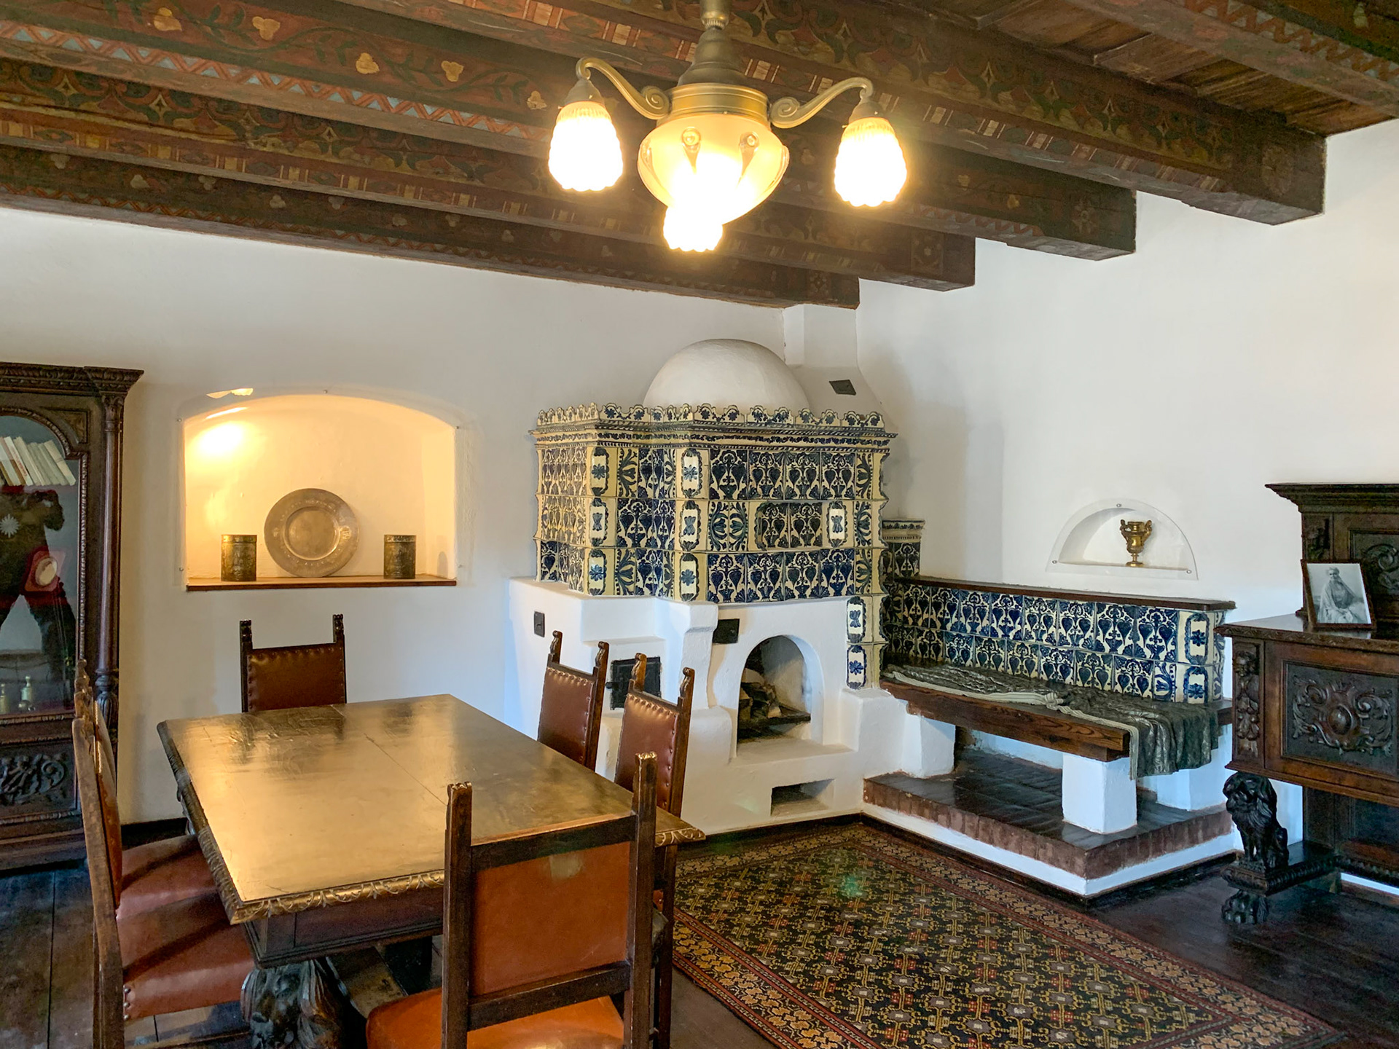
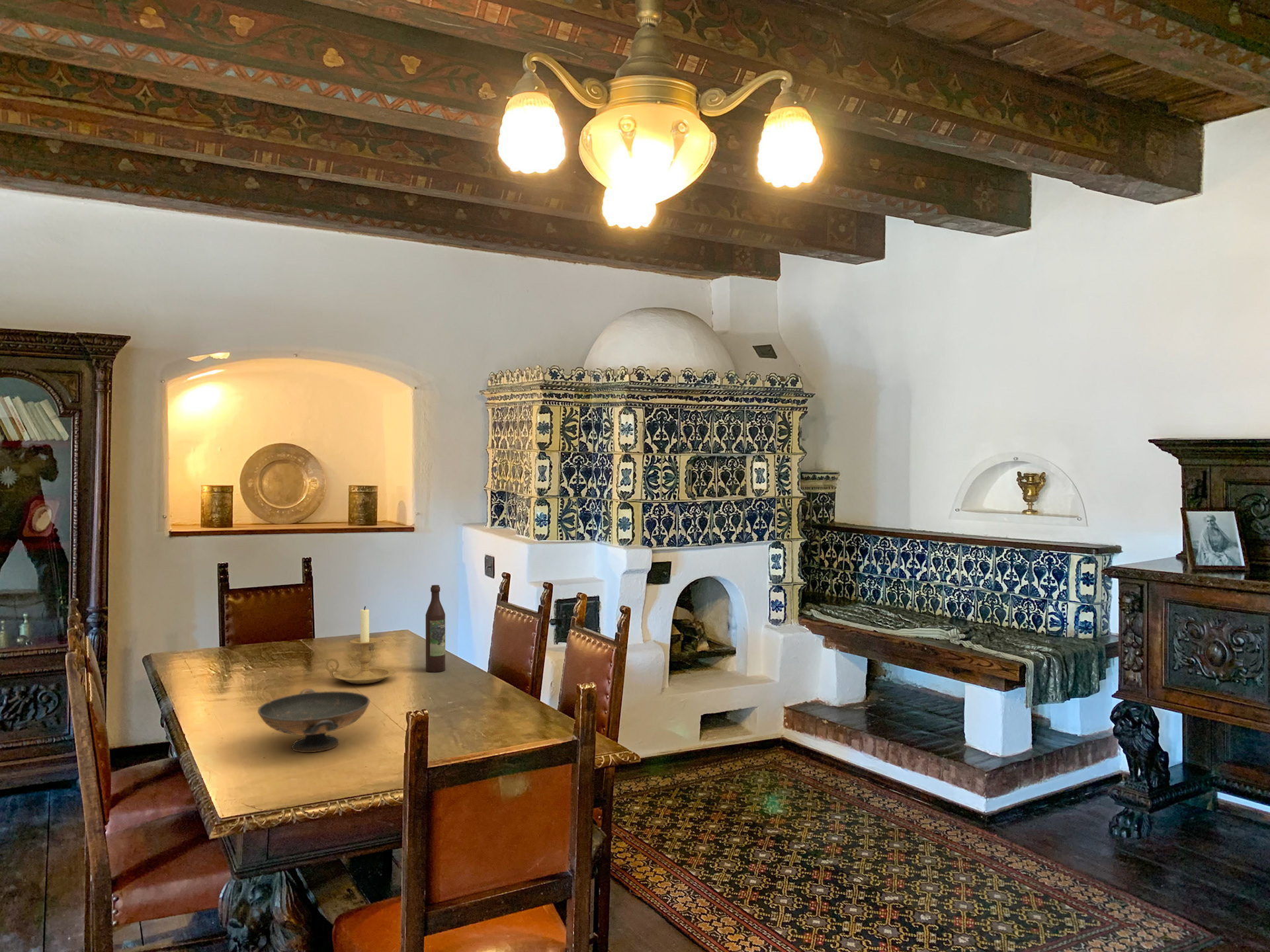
+ wine bottle [425,584,446,673]
+ candle holder [323,606,396,685]
+ decorative bowl [257,688,370,753]
